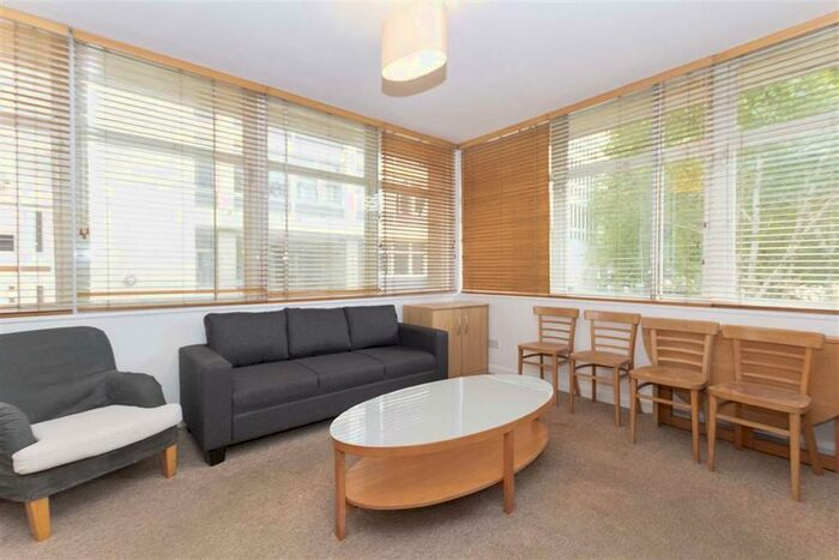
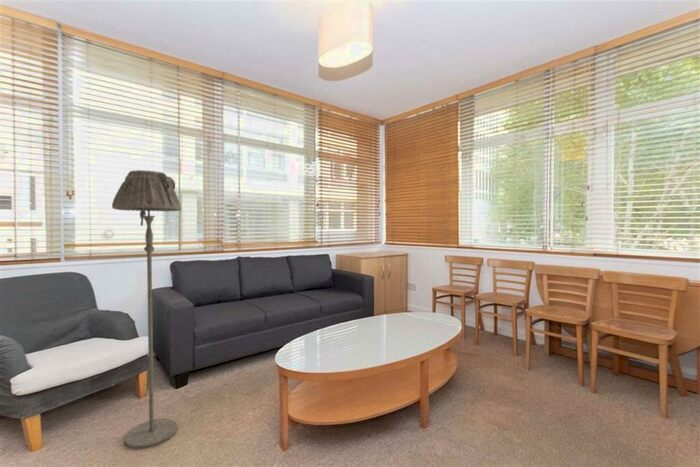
+ floor lamp [111,169,182,450]
